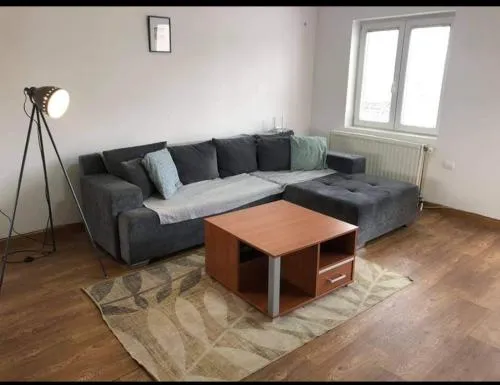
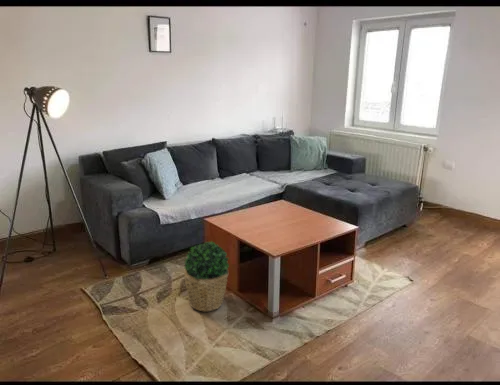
+ potted plant [183,240,230,312]
